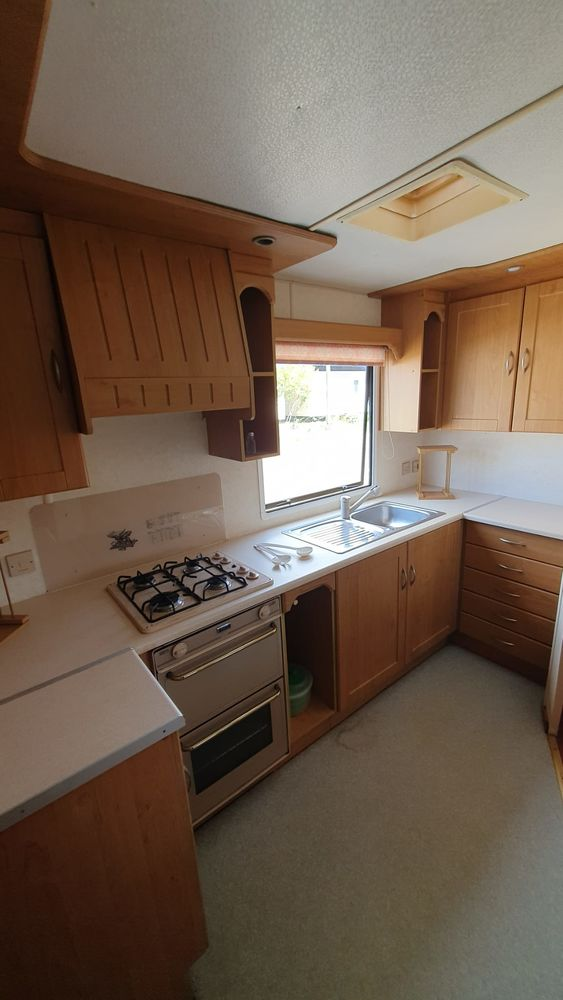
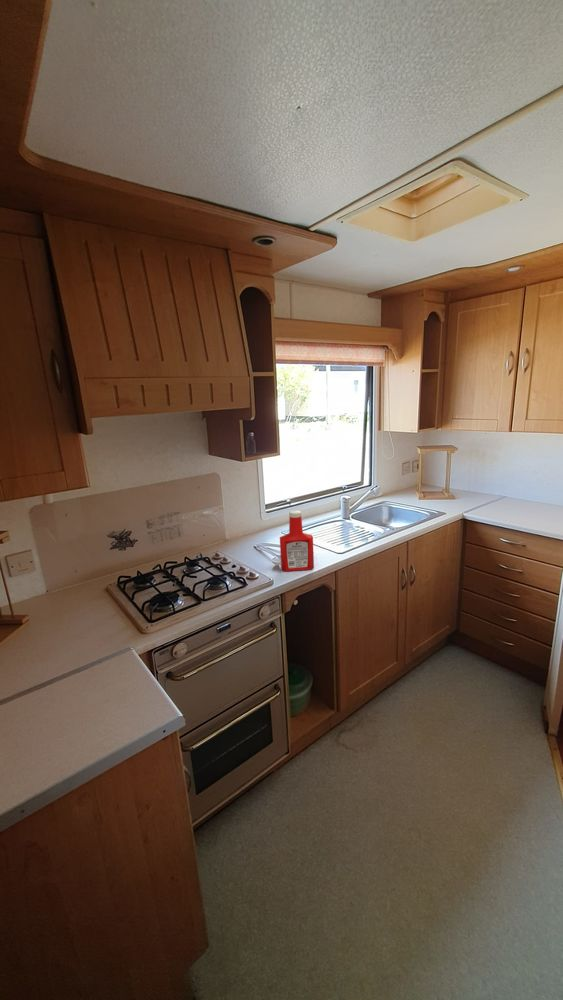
+ soap bottle [279,510,315,572]
